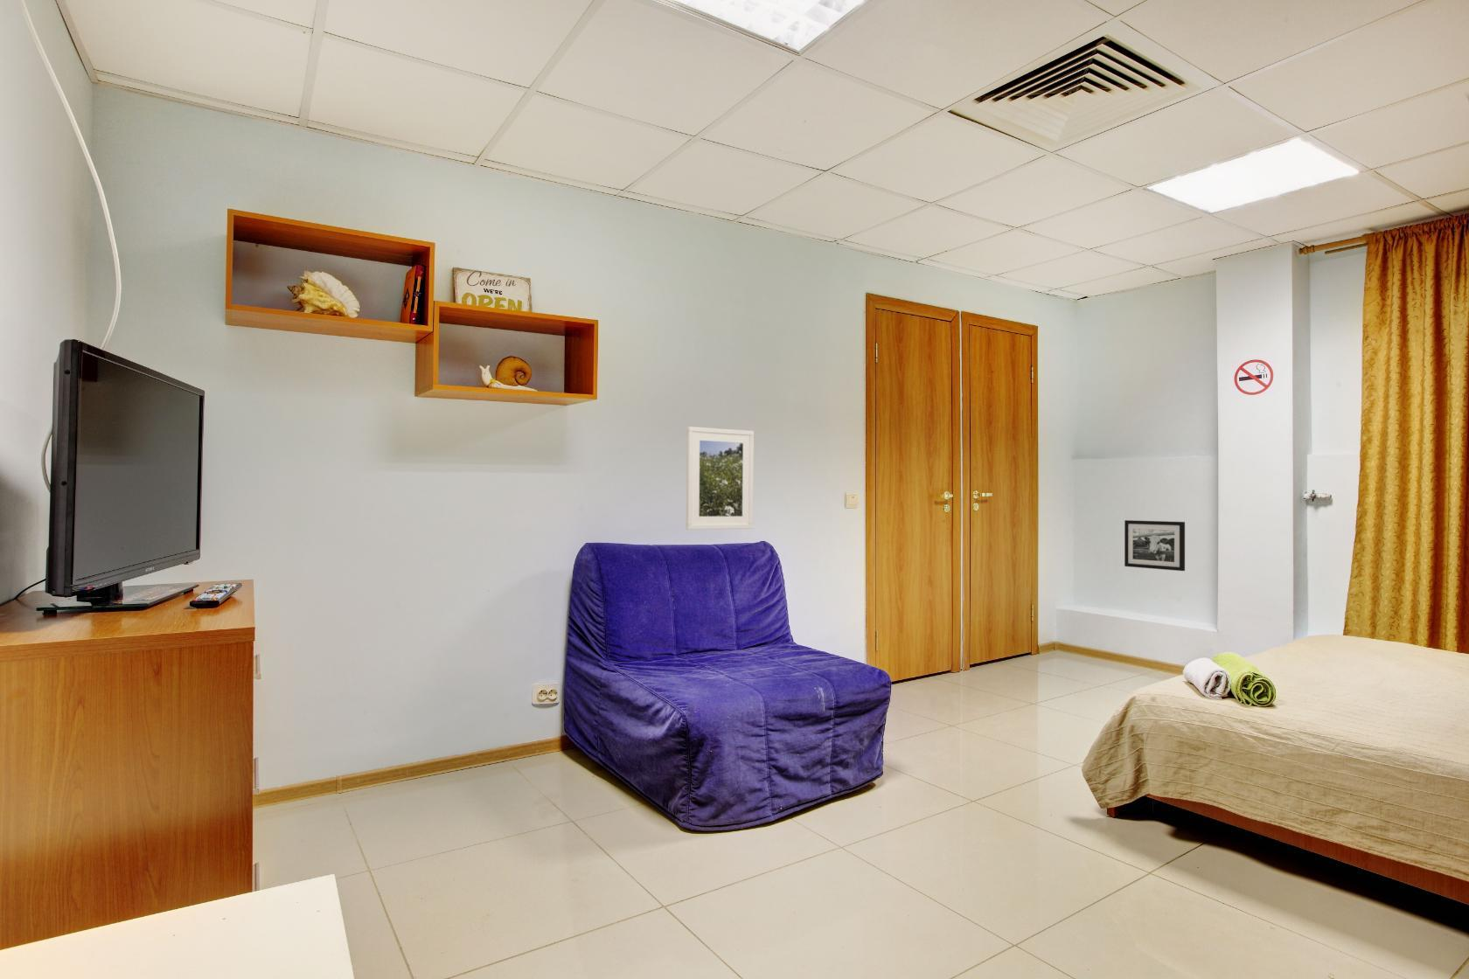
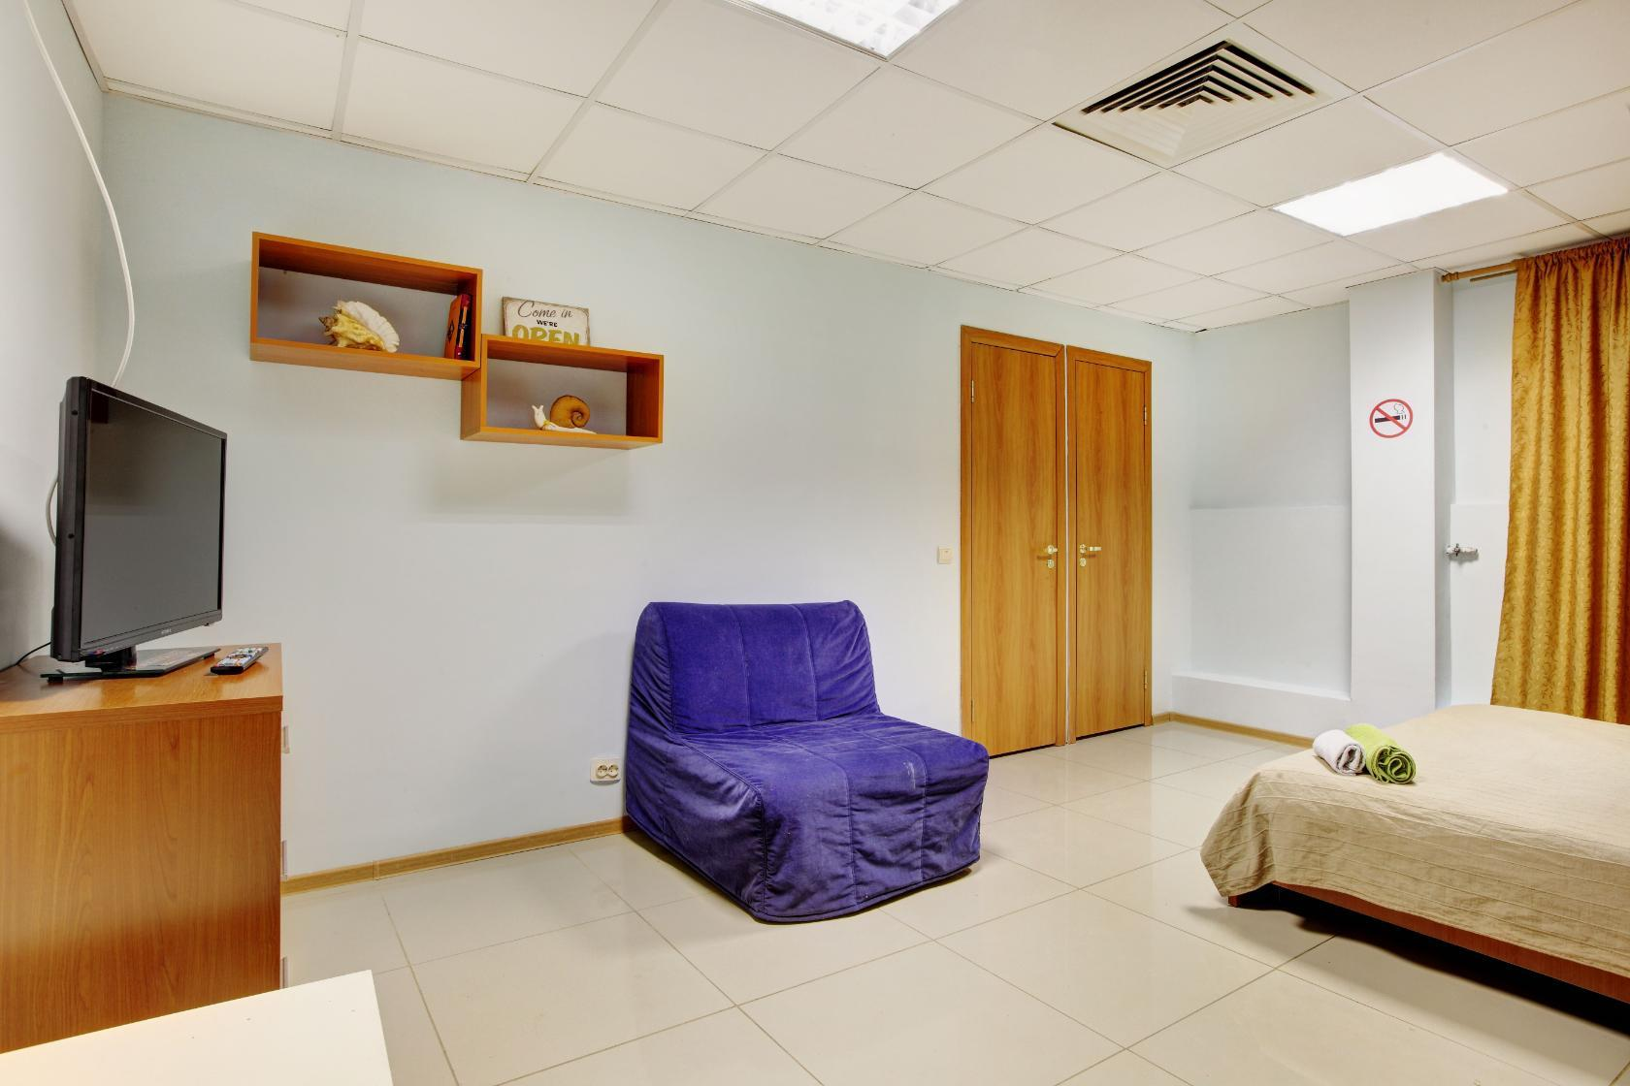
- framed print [685,426,754,531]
- picture frame [1124,519,1186,571]
